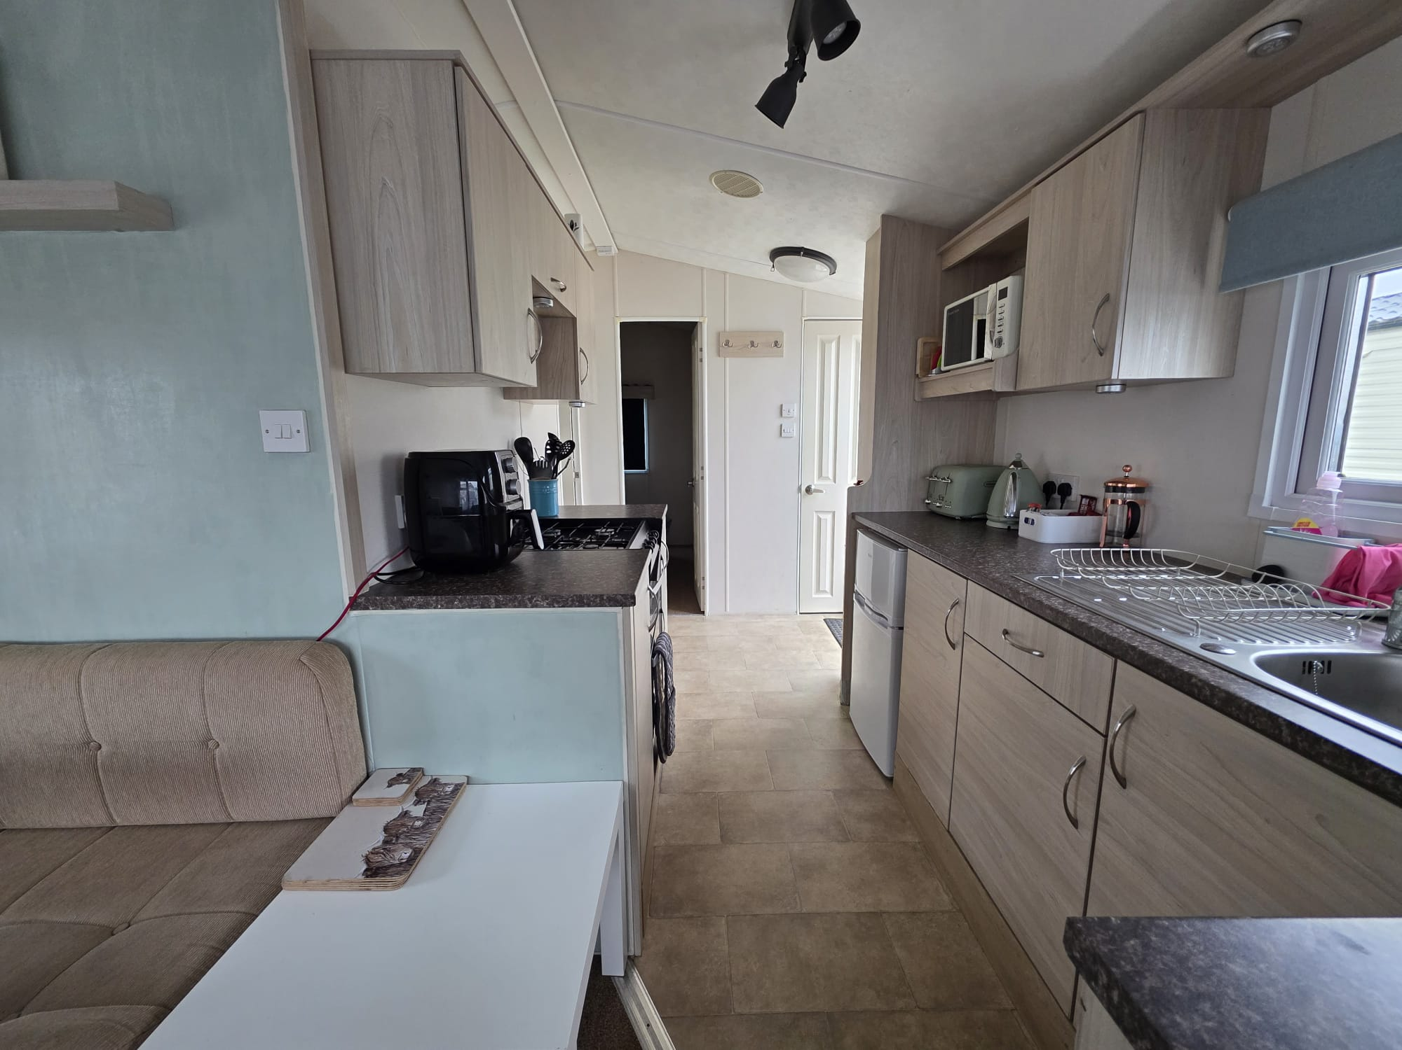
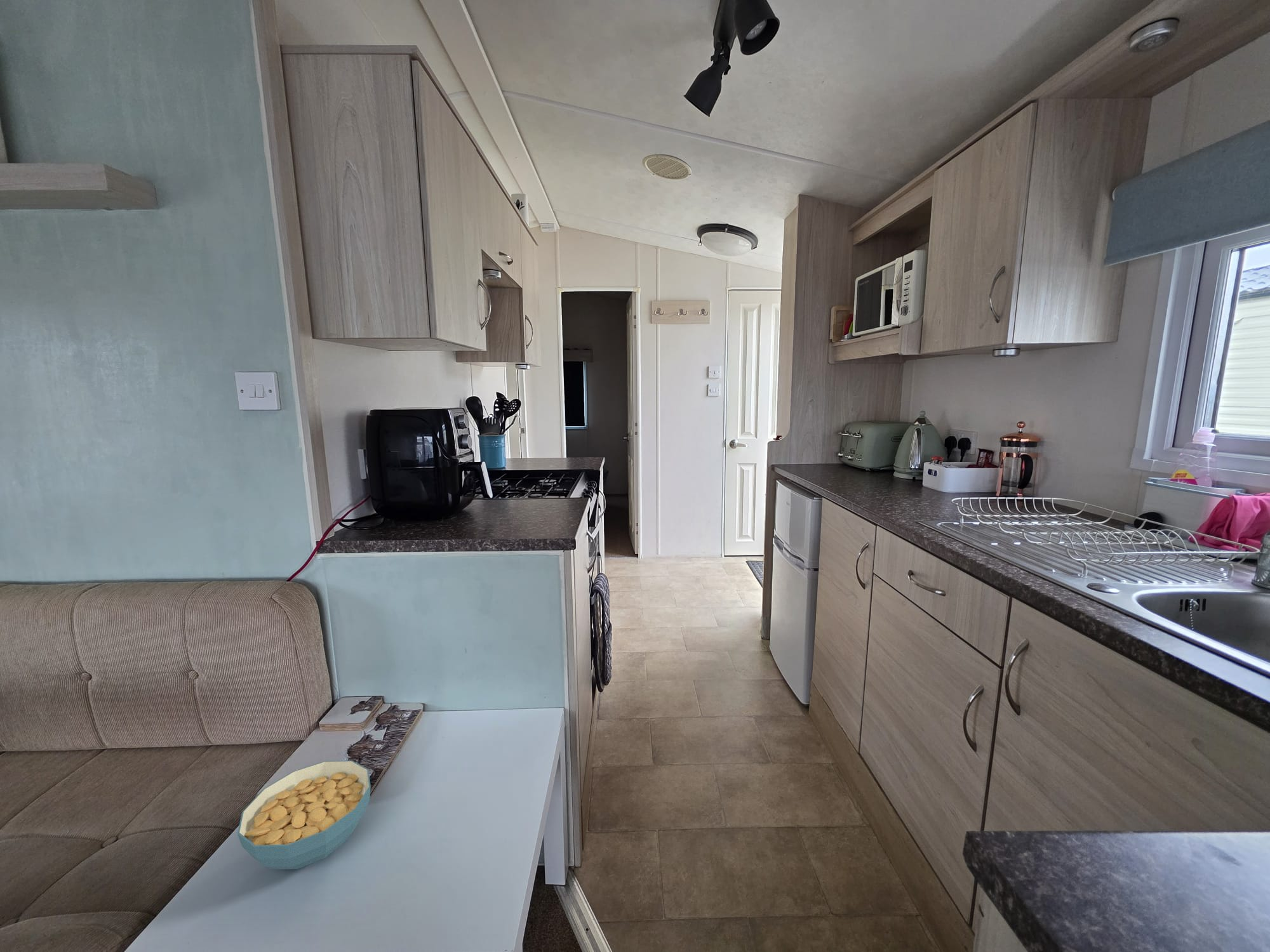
+ cereal bowl [237,760,371,870]
